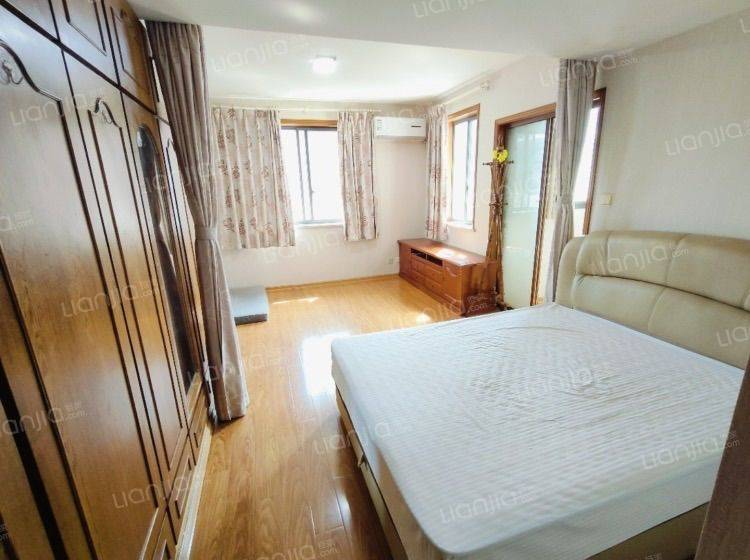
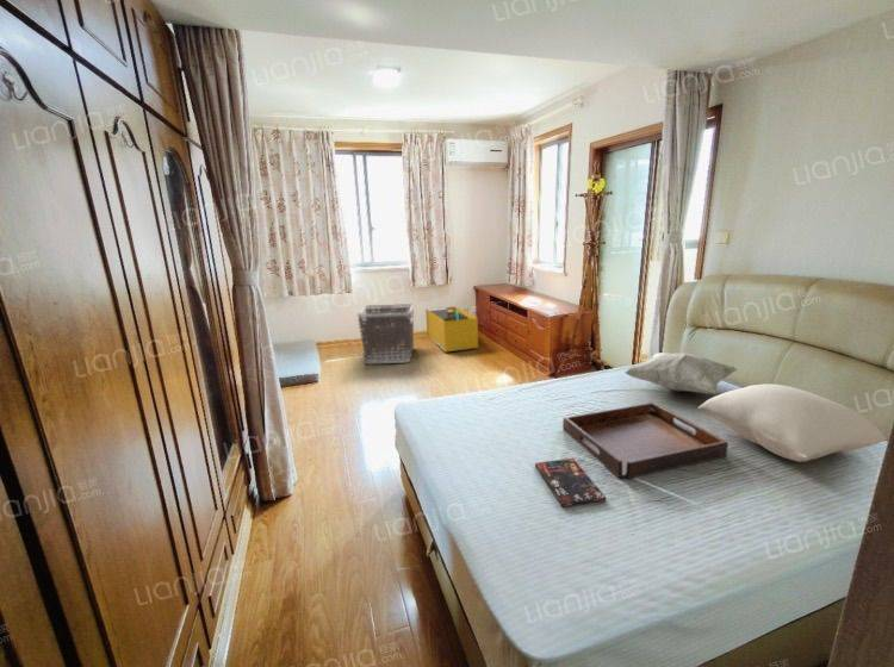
+ storage bin [424,305,479,354]
+ book [534,457,607,509]
+ clothes hamper [356,303,415,364]
+ decorative pillow [623,351,738,395]
+ pillow [697,382,888,463]
+ serving tray [561,401,730,480]
